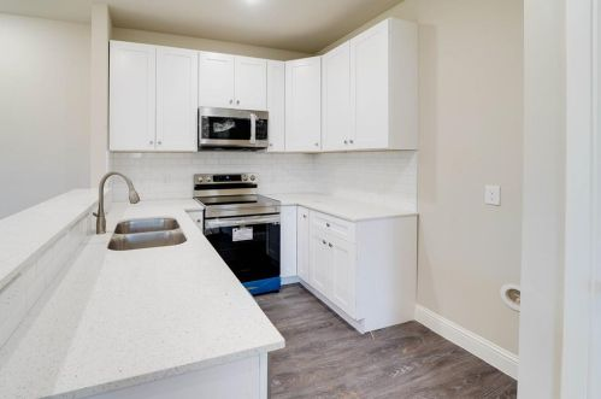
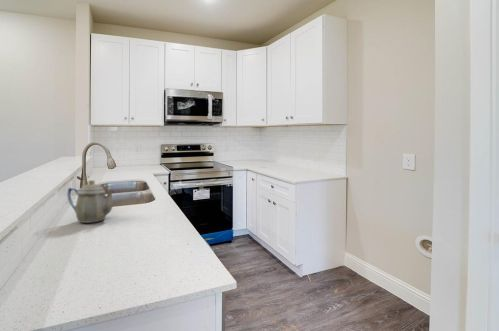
+ teapot [66,179,115,224]
